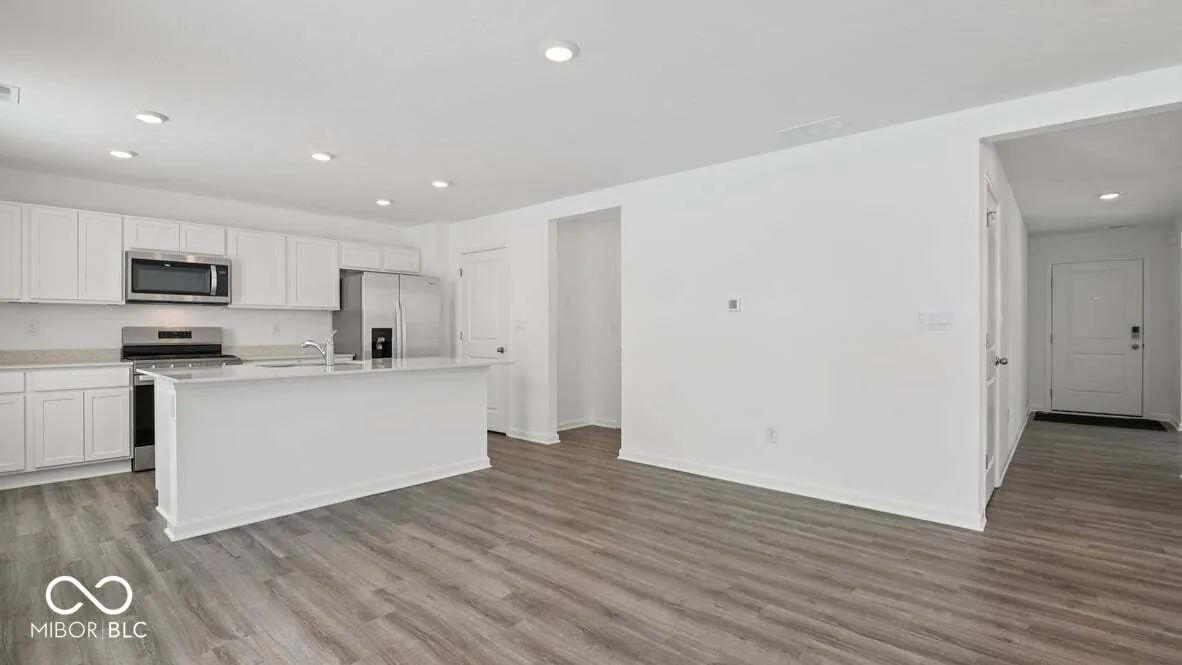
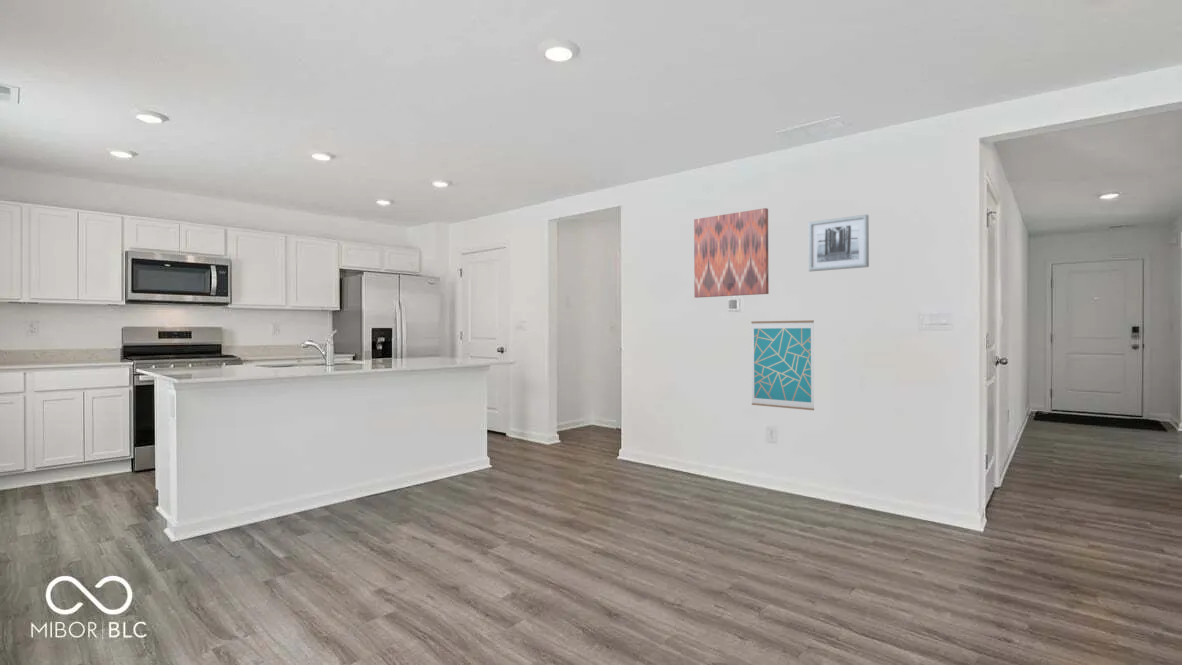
+ wall art [693,207,770,299]
+ wall art [807,214,870,272]
+ wall art [750,319,815,411]
